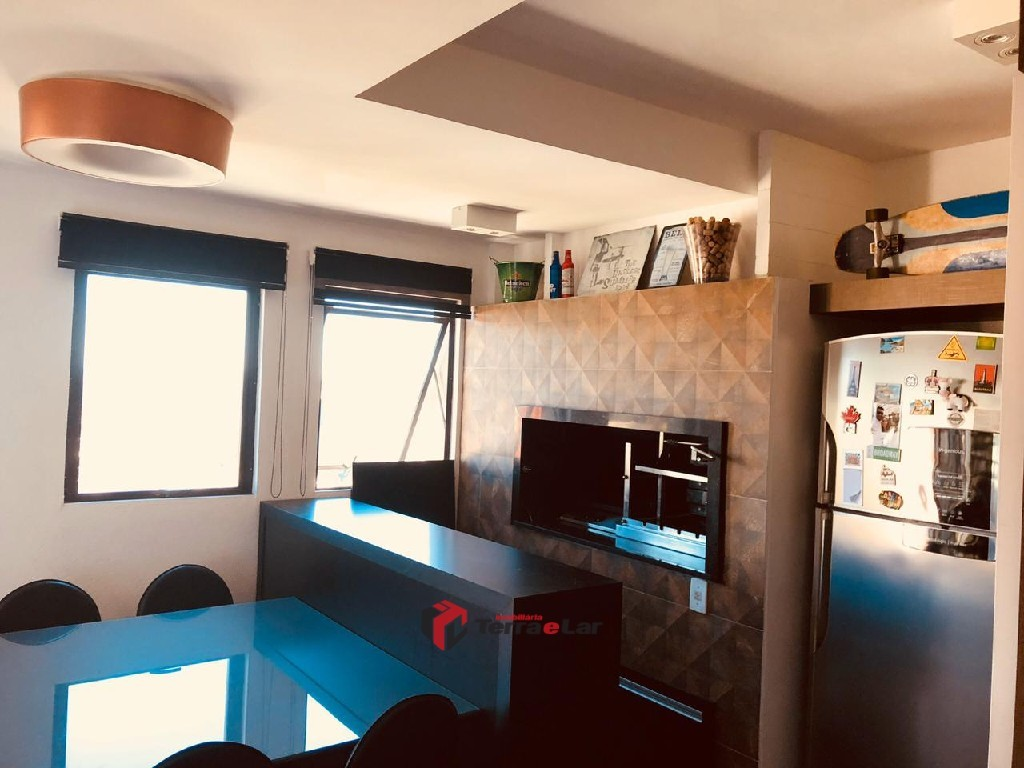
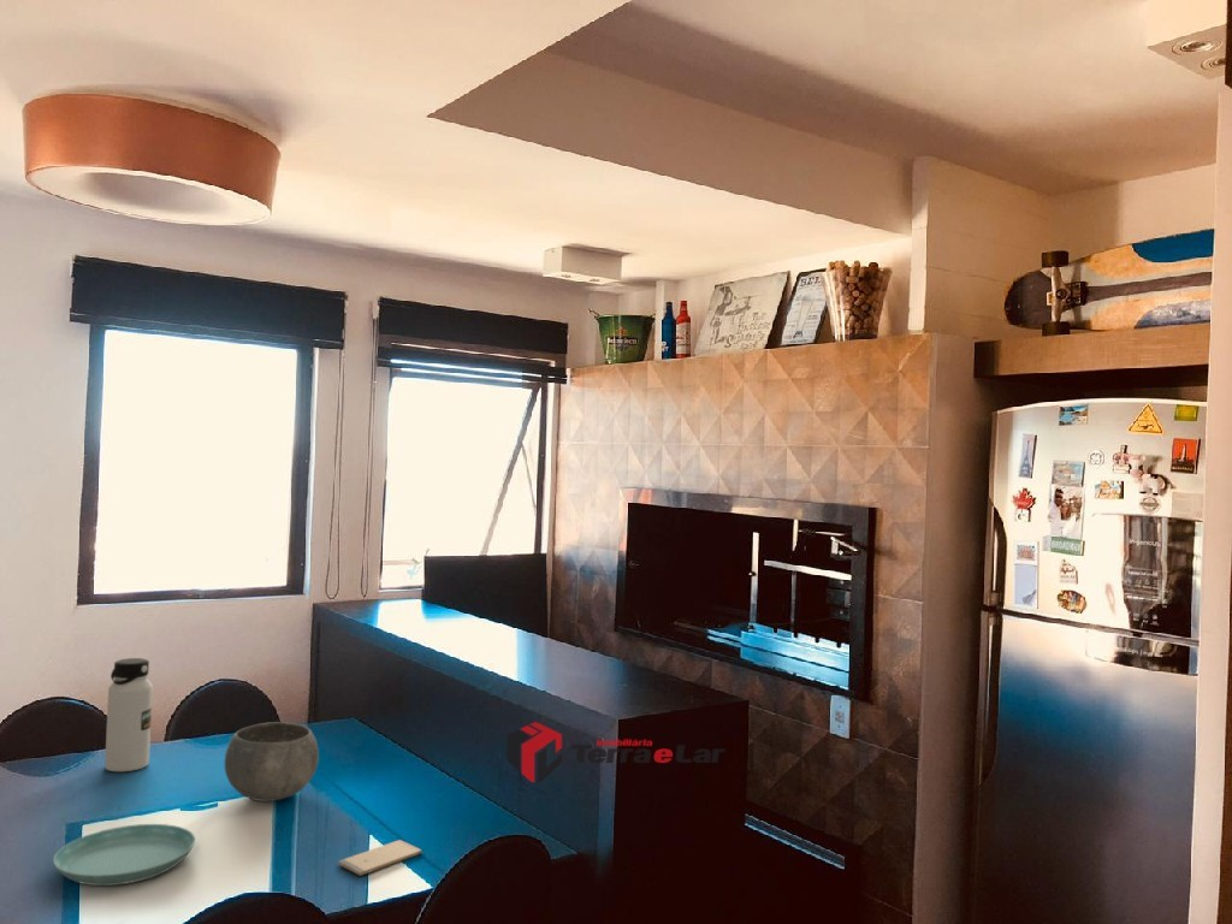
+ bowl [224,721,320,802]
+ water bottle [103,657,154,772]
+ smartphone [337,839,422,877]
+ saucer [52,823,196,887]
